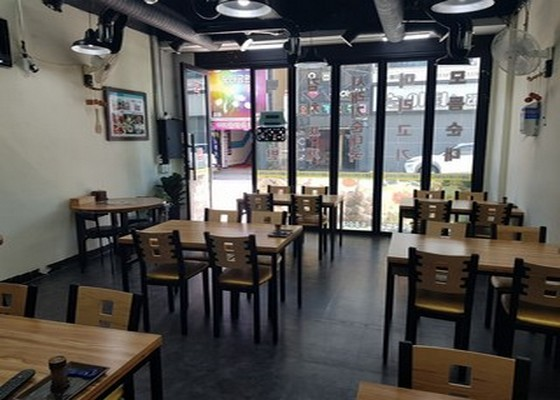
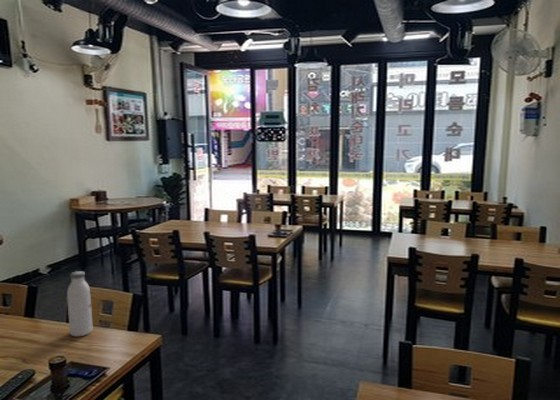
+ water bottle [66,270,93,337]
